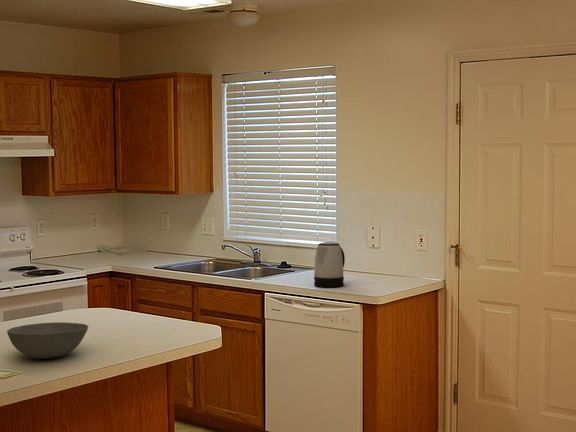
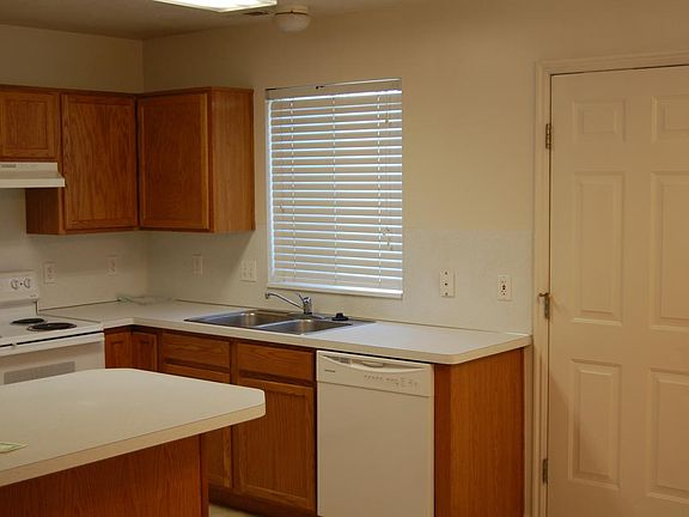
- kettle [313,241,346,288]
- bowl [6,321,89,360]
